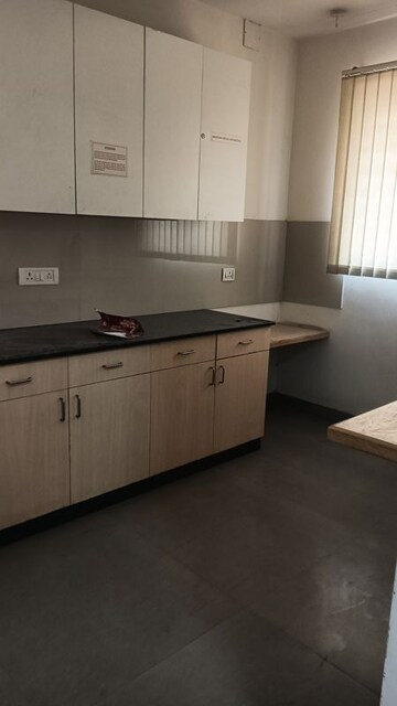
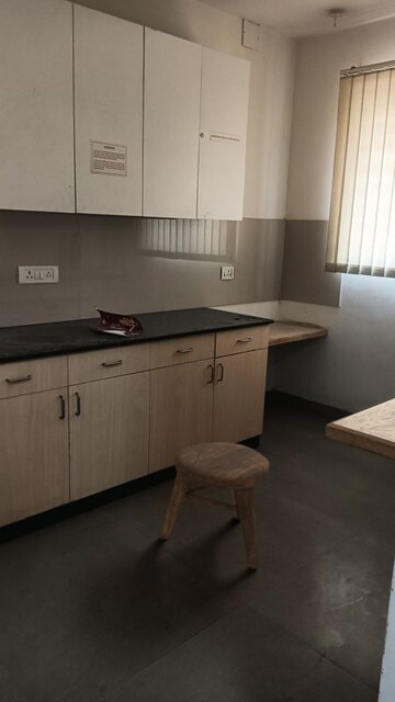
+ stool [159,441,271,570]
